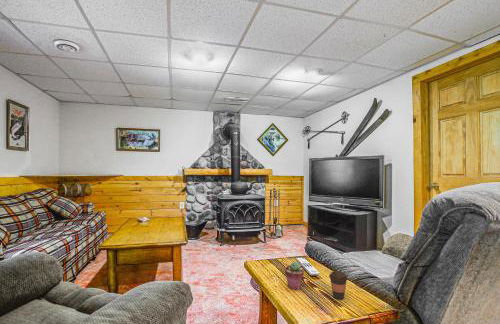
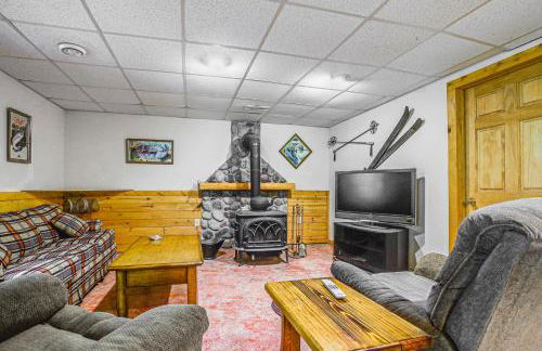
- coffee cup [328,270,349,300]
- potted succulent [284,261,305,291]
